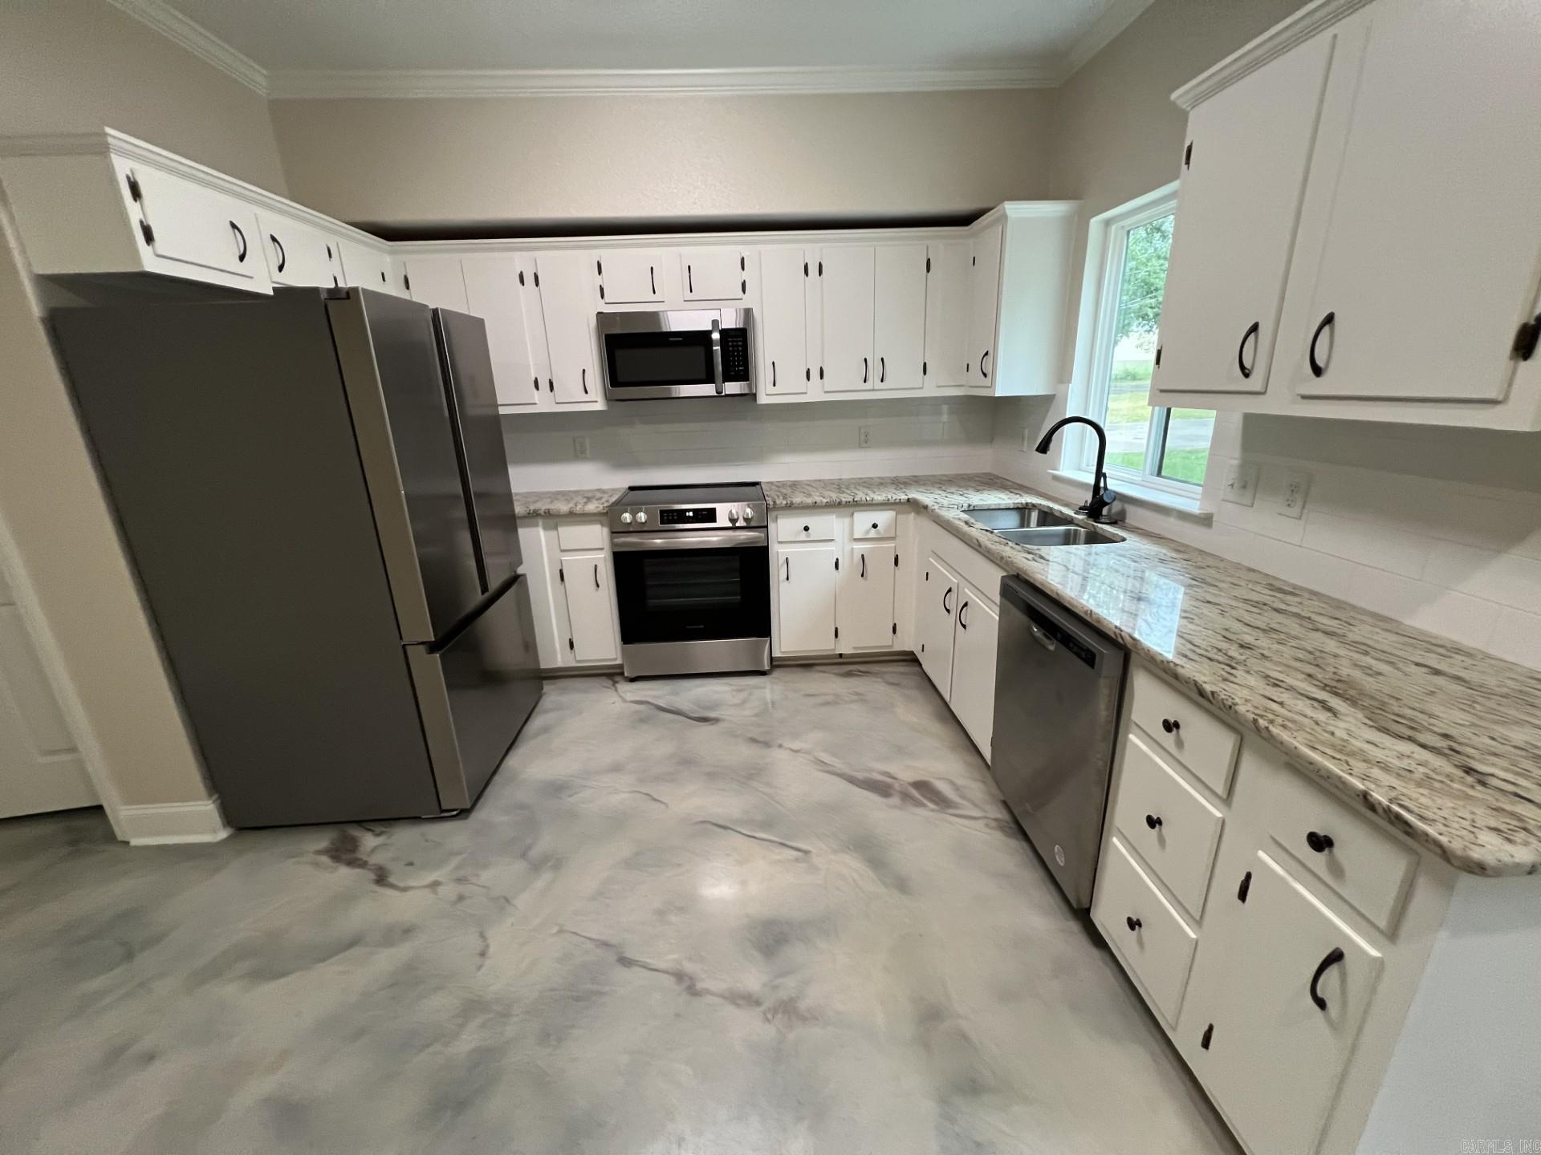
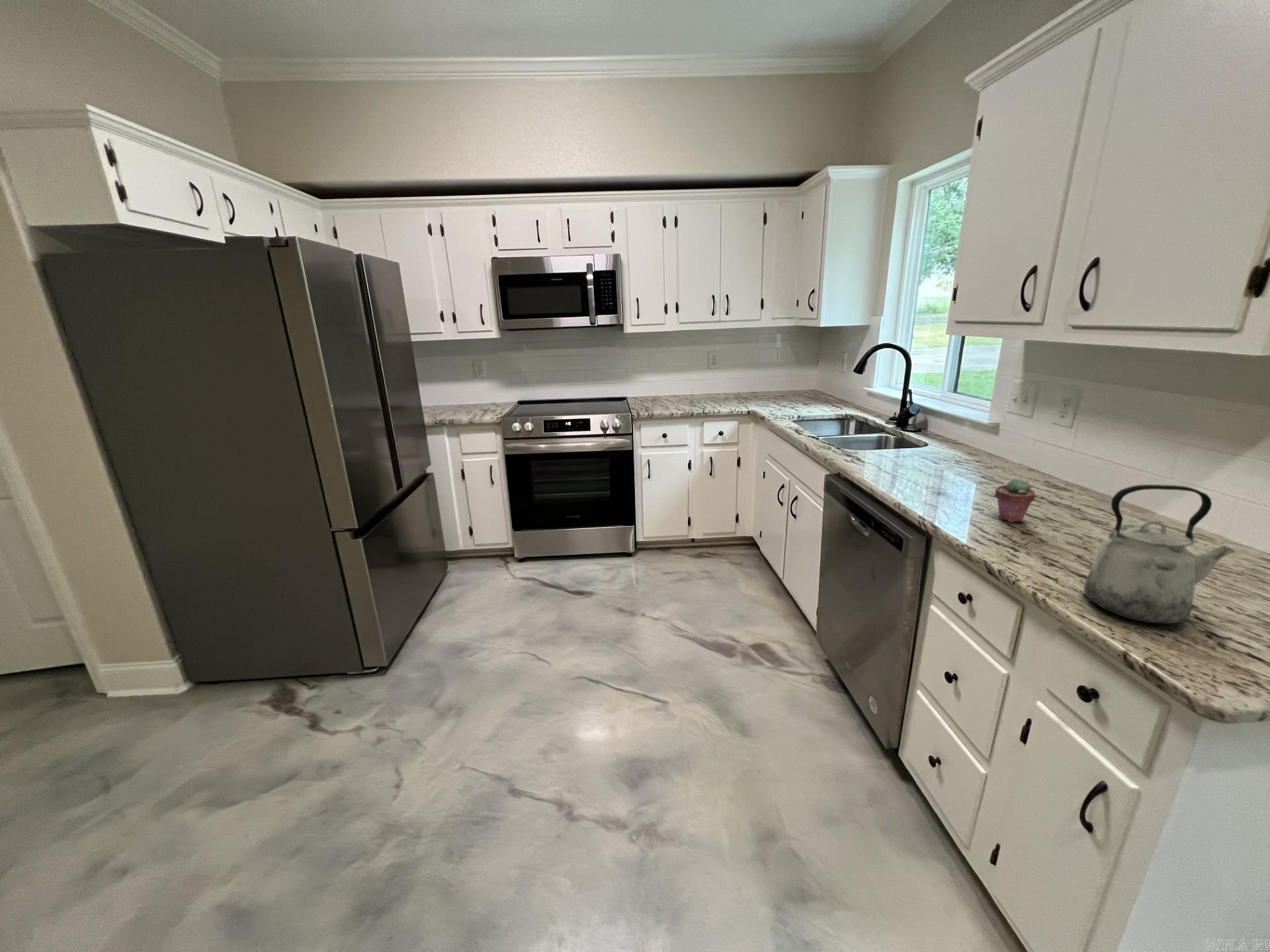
+ potted succulent [994,477,1037,523]
+ kettle [1083,484,1236,625]
